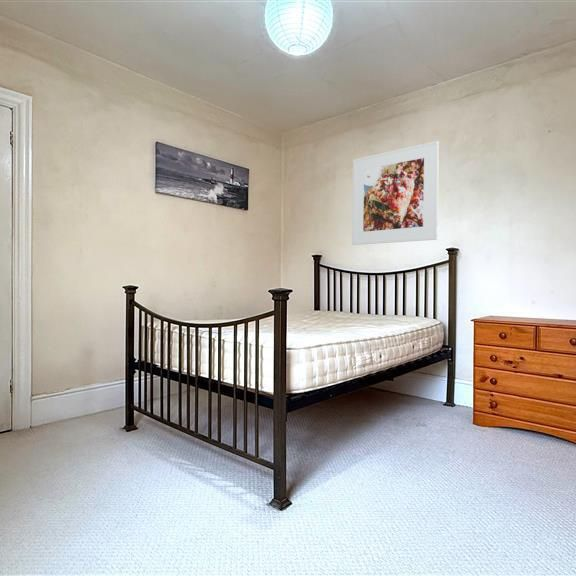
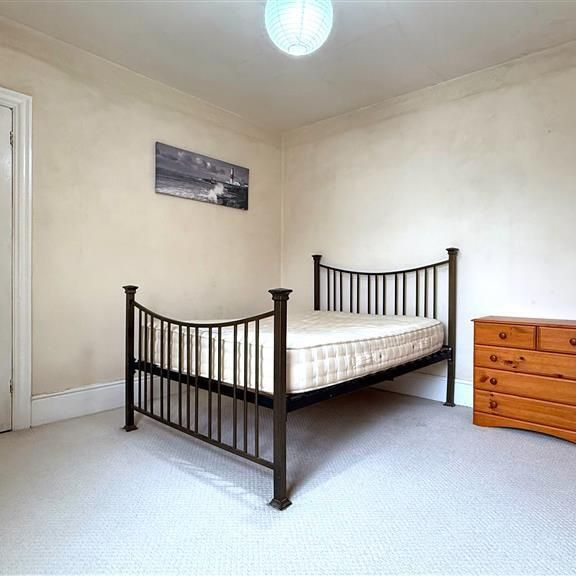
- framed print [351,140,440,246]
